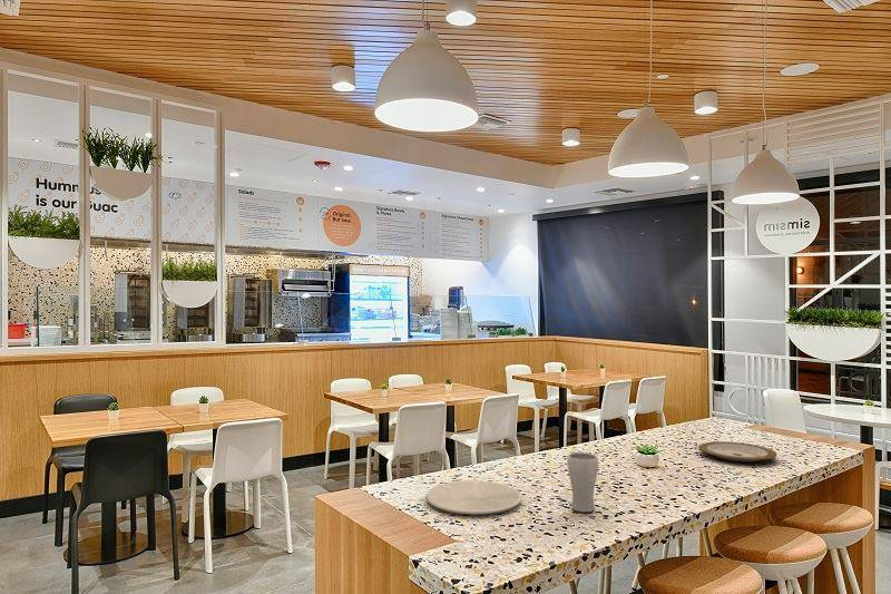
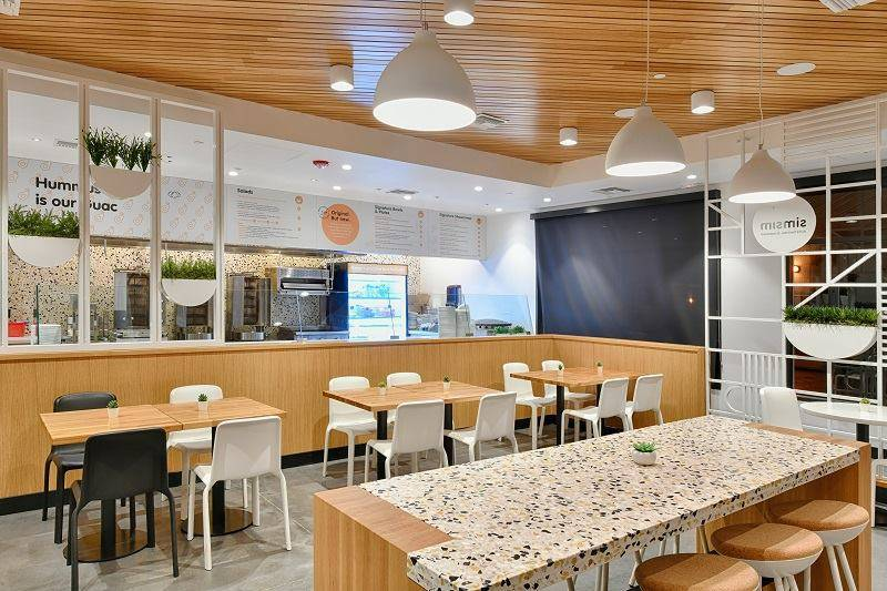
- drinking glass [566,451,599,514]
- plate [697,440,777,464]
- plate [425,479,523,515]
